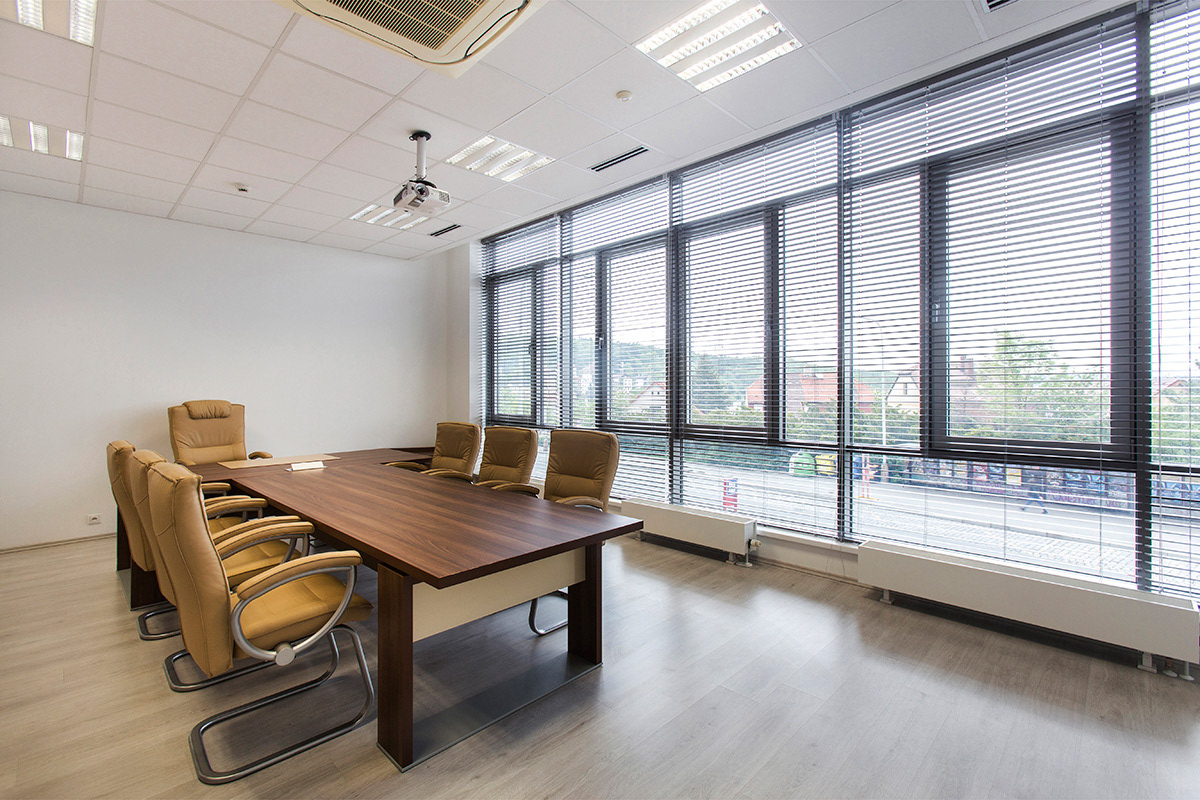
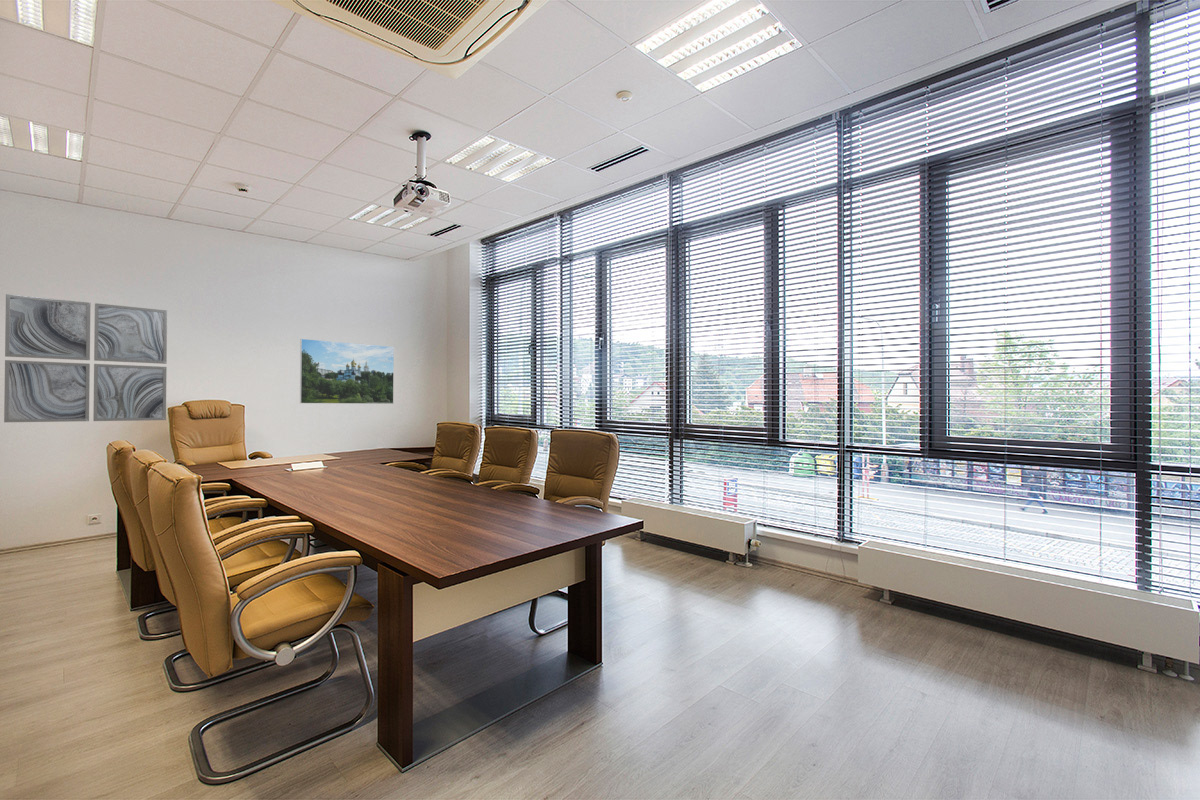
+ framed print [299,338,395,405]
+ wall art [3,293,168,423]
